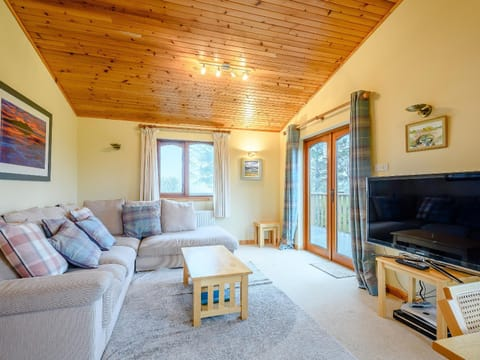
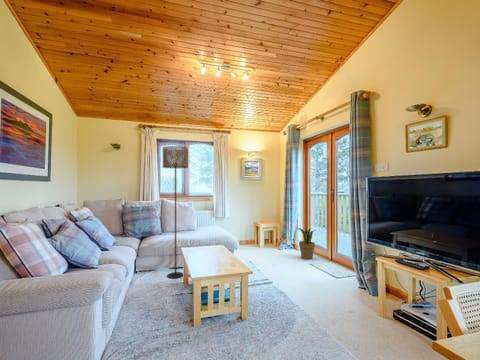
+ floor lamp [162,145,189,279]
+ potted plant [297,226,316,260]
